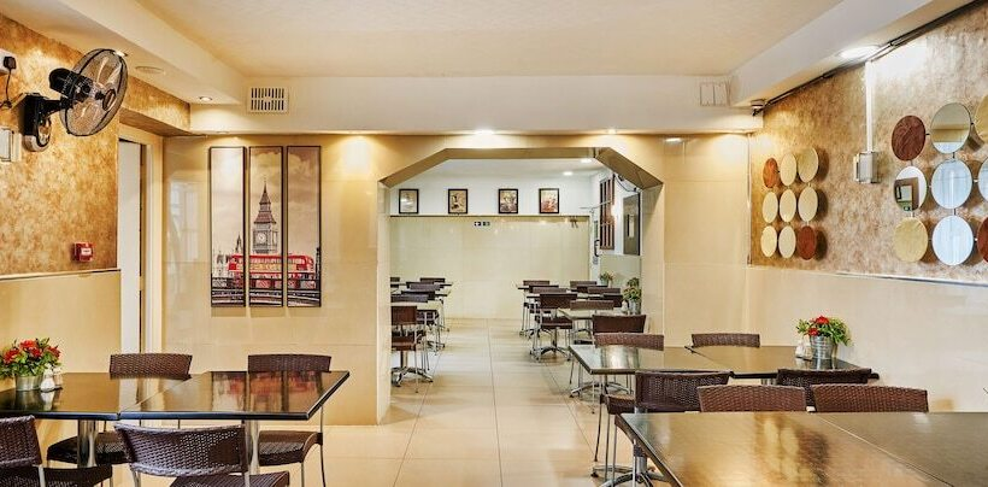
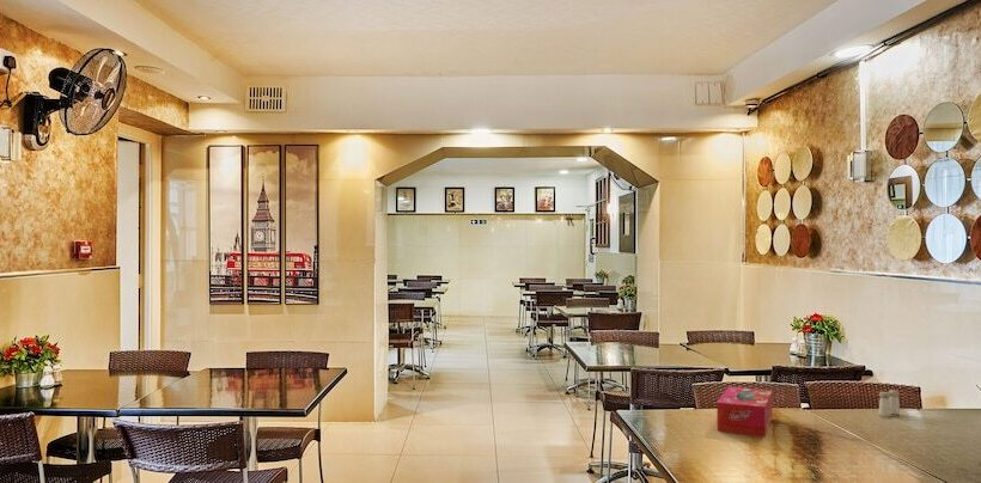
+ salt and pepper shaker [878,389,901,417]
+ tissue box [715,385,774,438]
